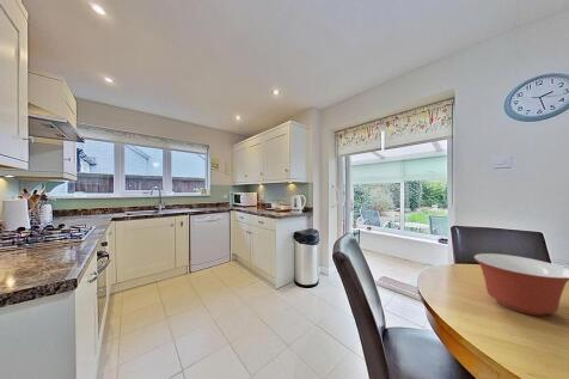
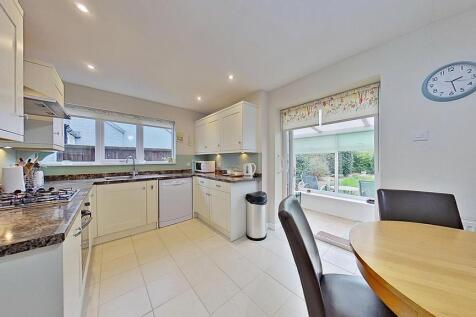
- mixing bowl [473,252,569,317]
